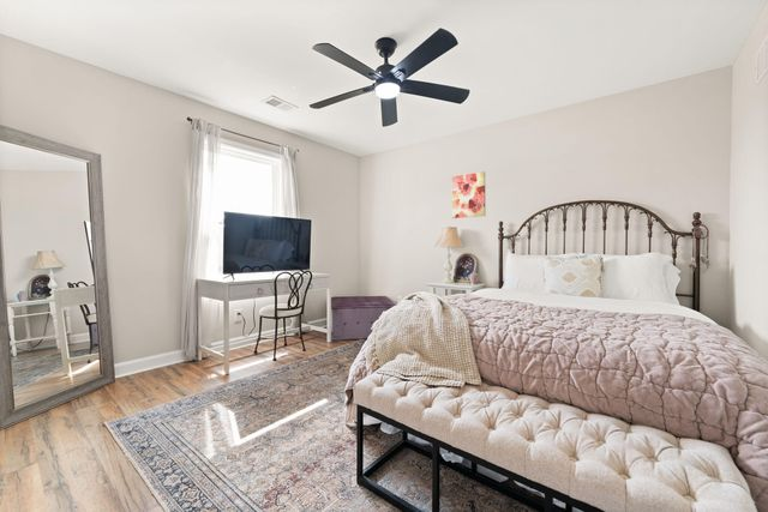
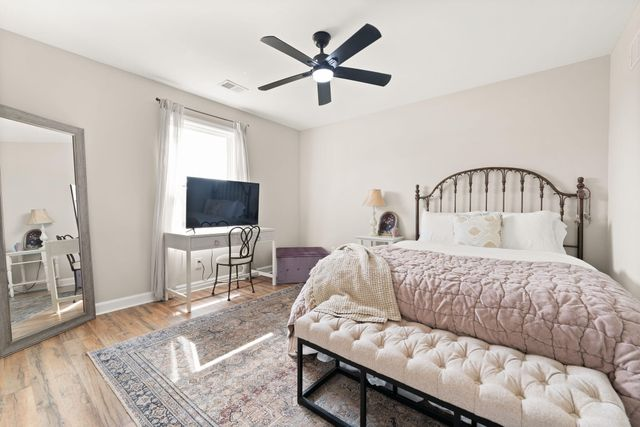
- wall art [451,170,486,219]
